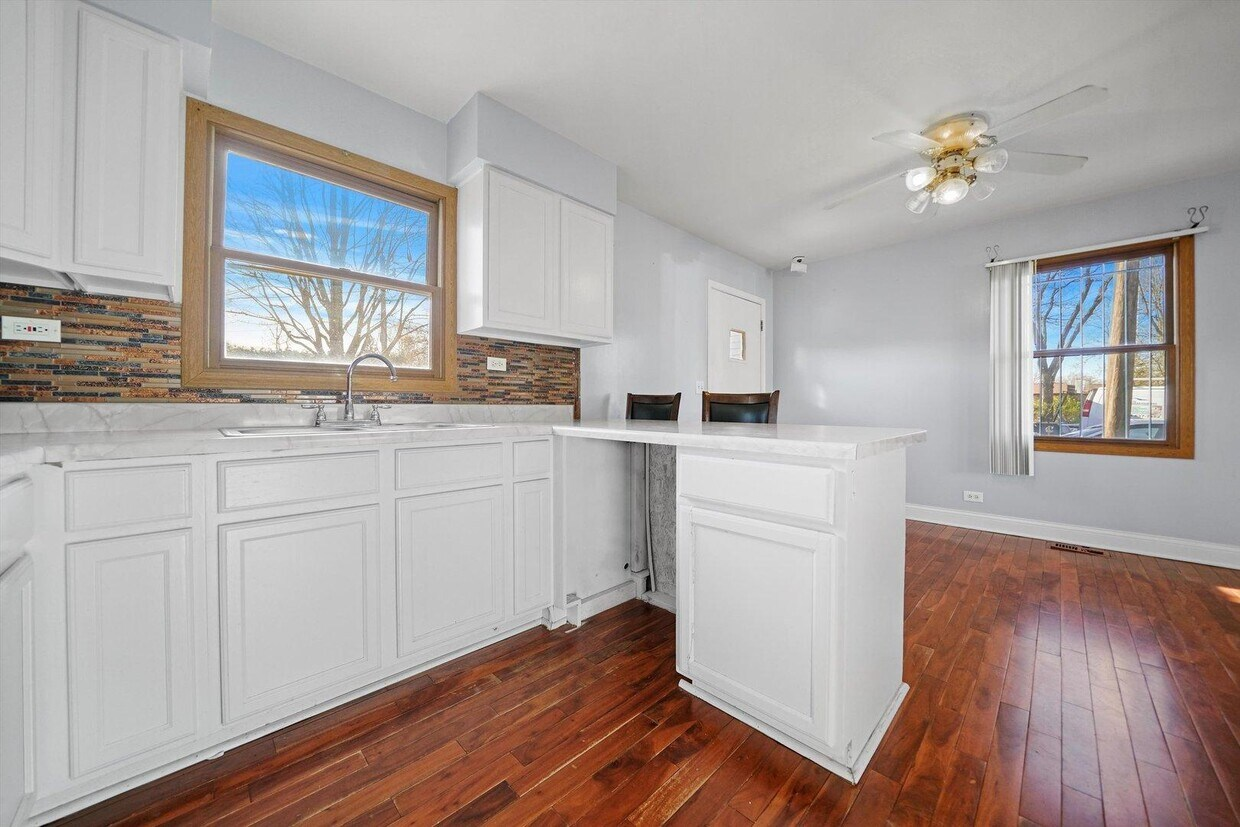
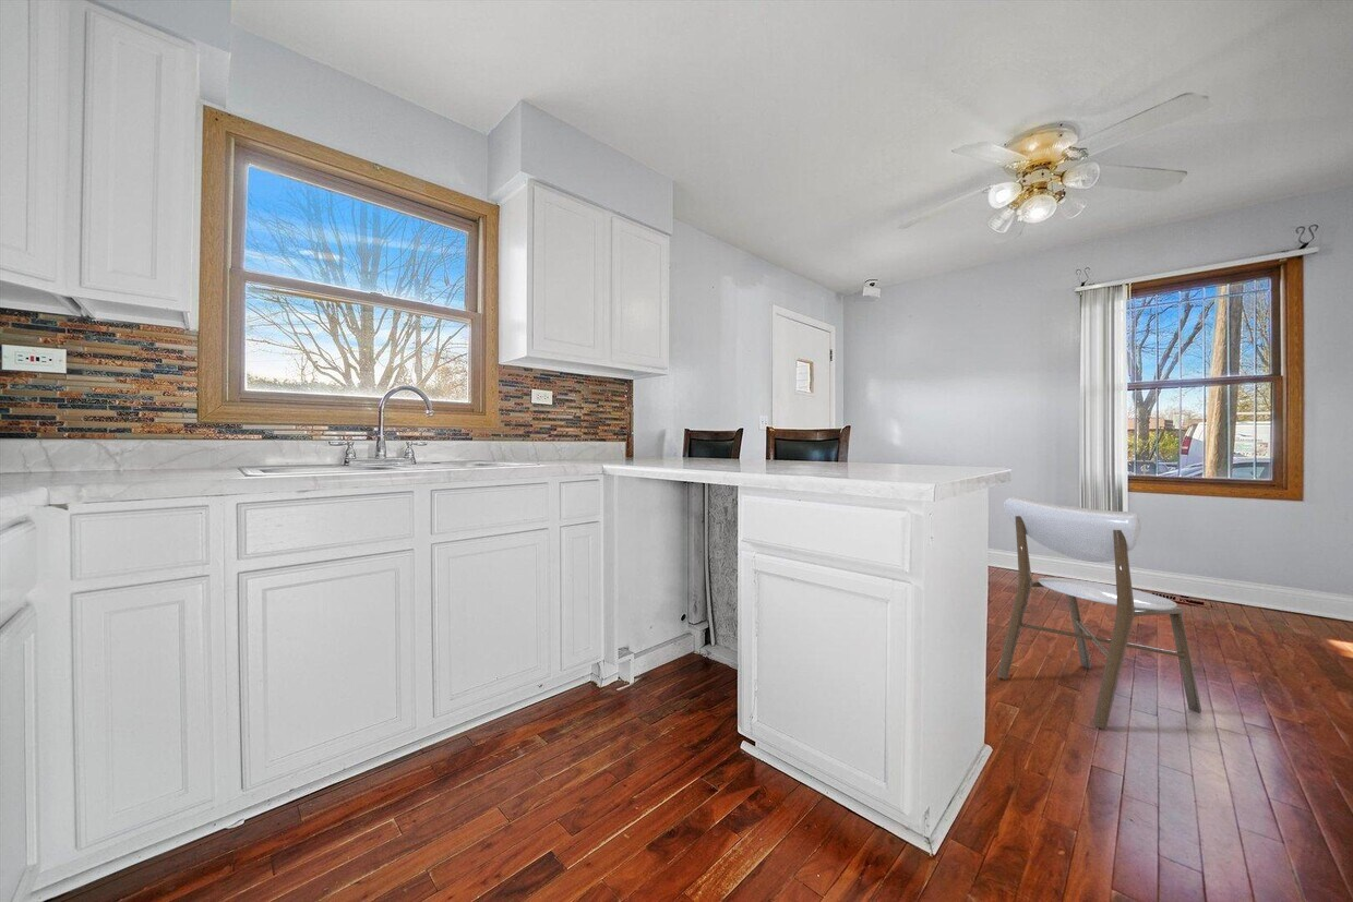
+ dining chair [996,494,1202,731]
